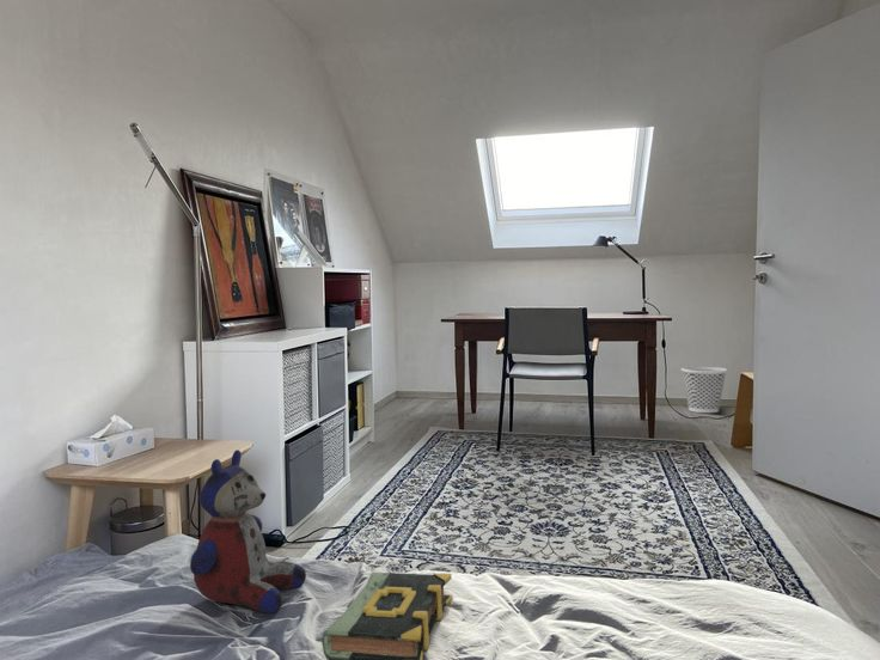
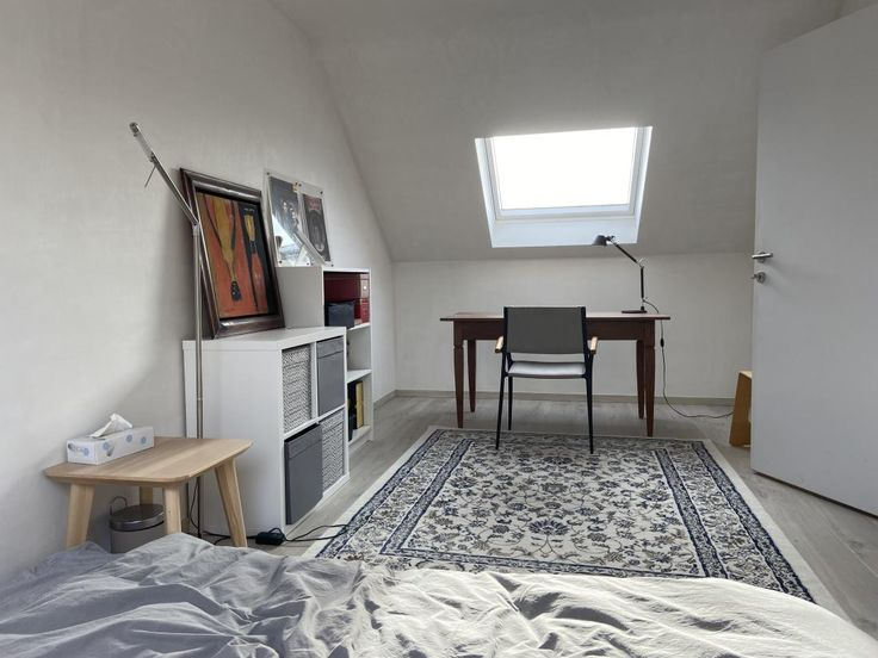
- book [322,572,454,660]
- wastebasket [680,366,728,414]
- stuffed bear [189,448,307,615]
